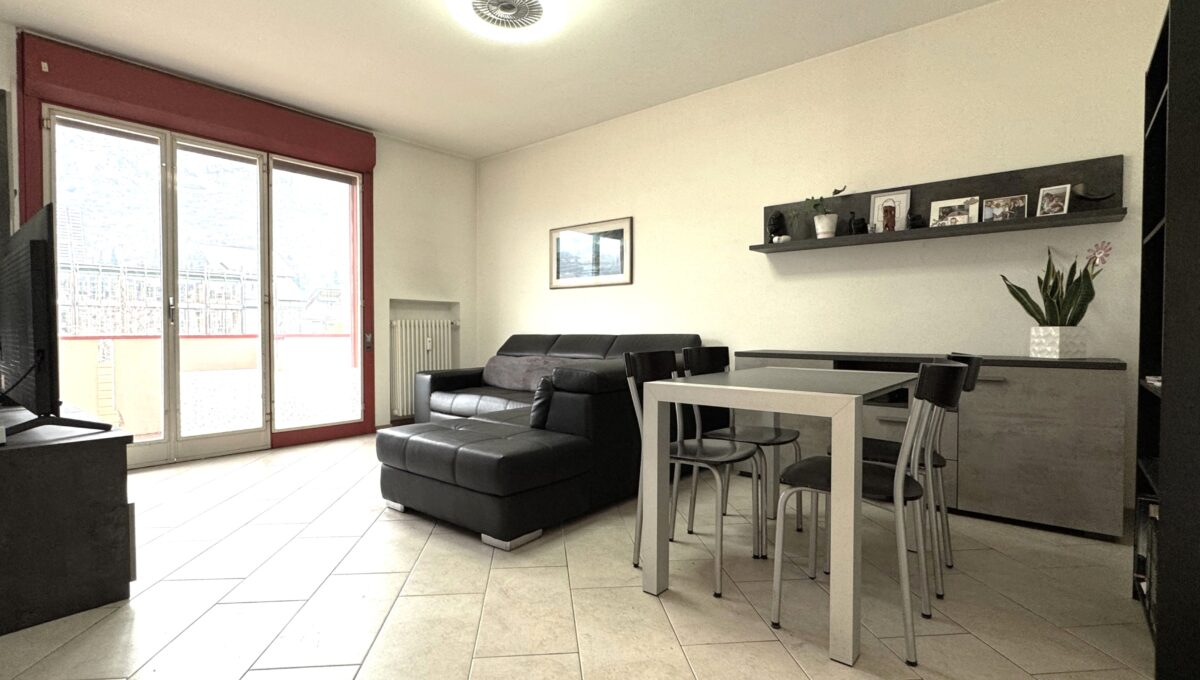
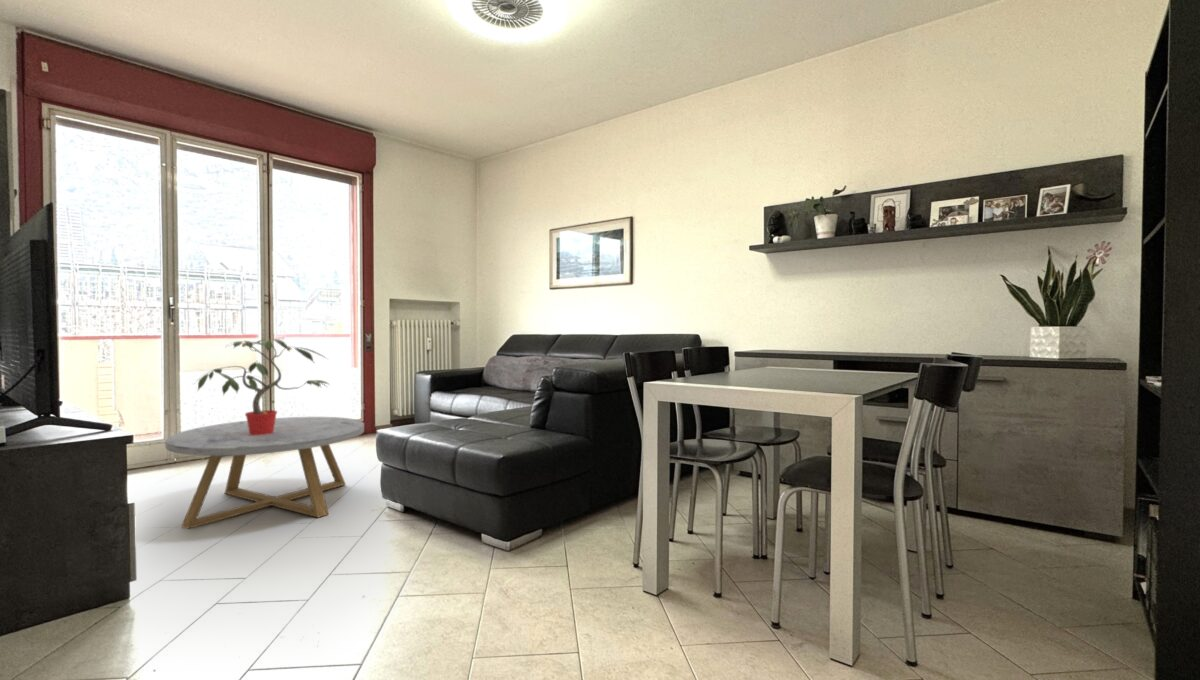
+ potted plant [194,337,331,435]
+ coffee table [164,416,365,530]
